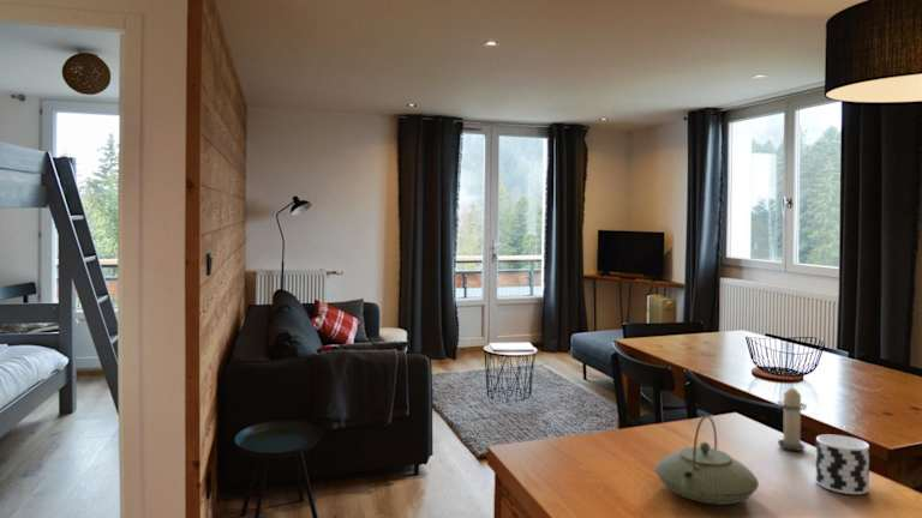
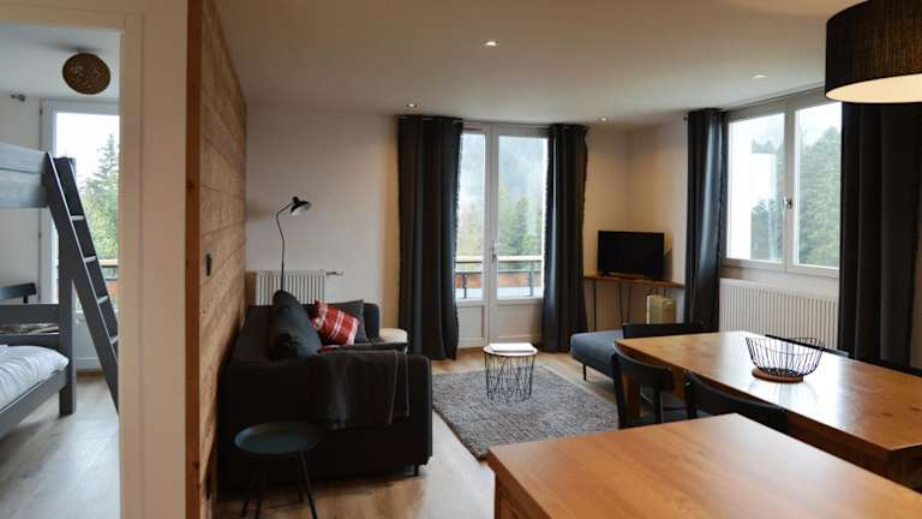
- teapot [654,415,760,506]
- candle [776,383,808,452]
- cup [815,433,870,495]
